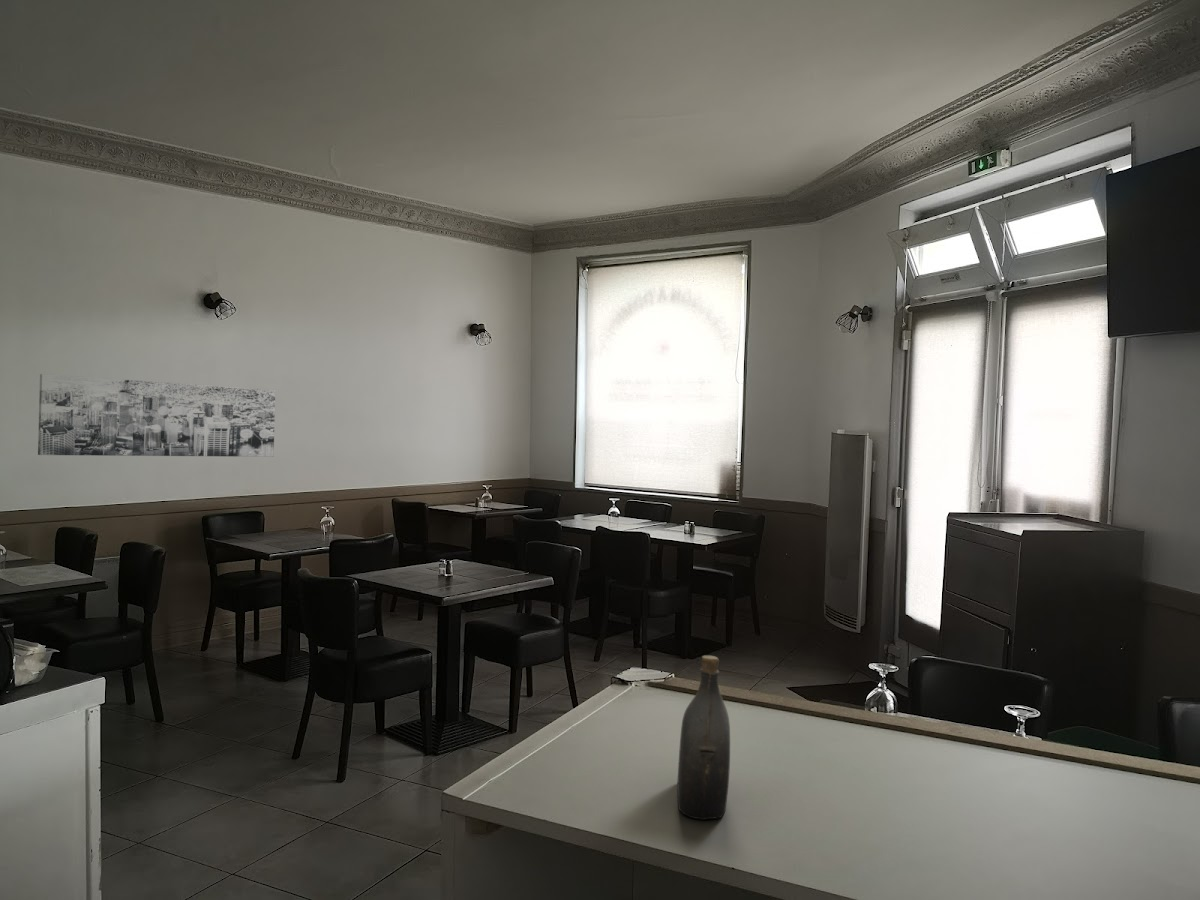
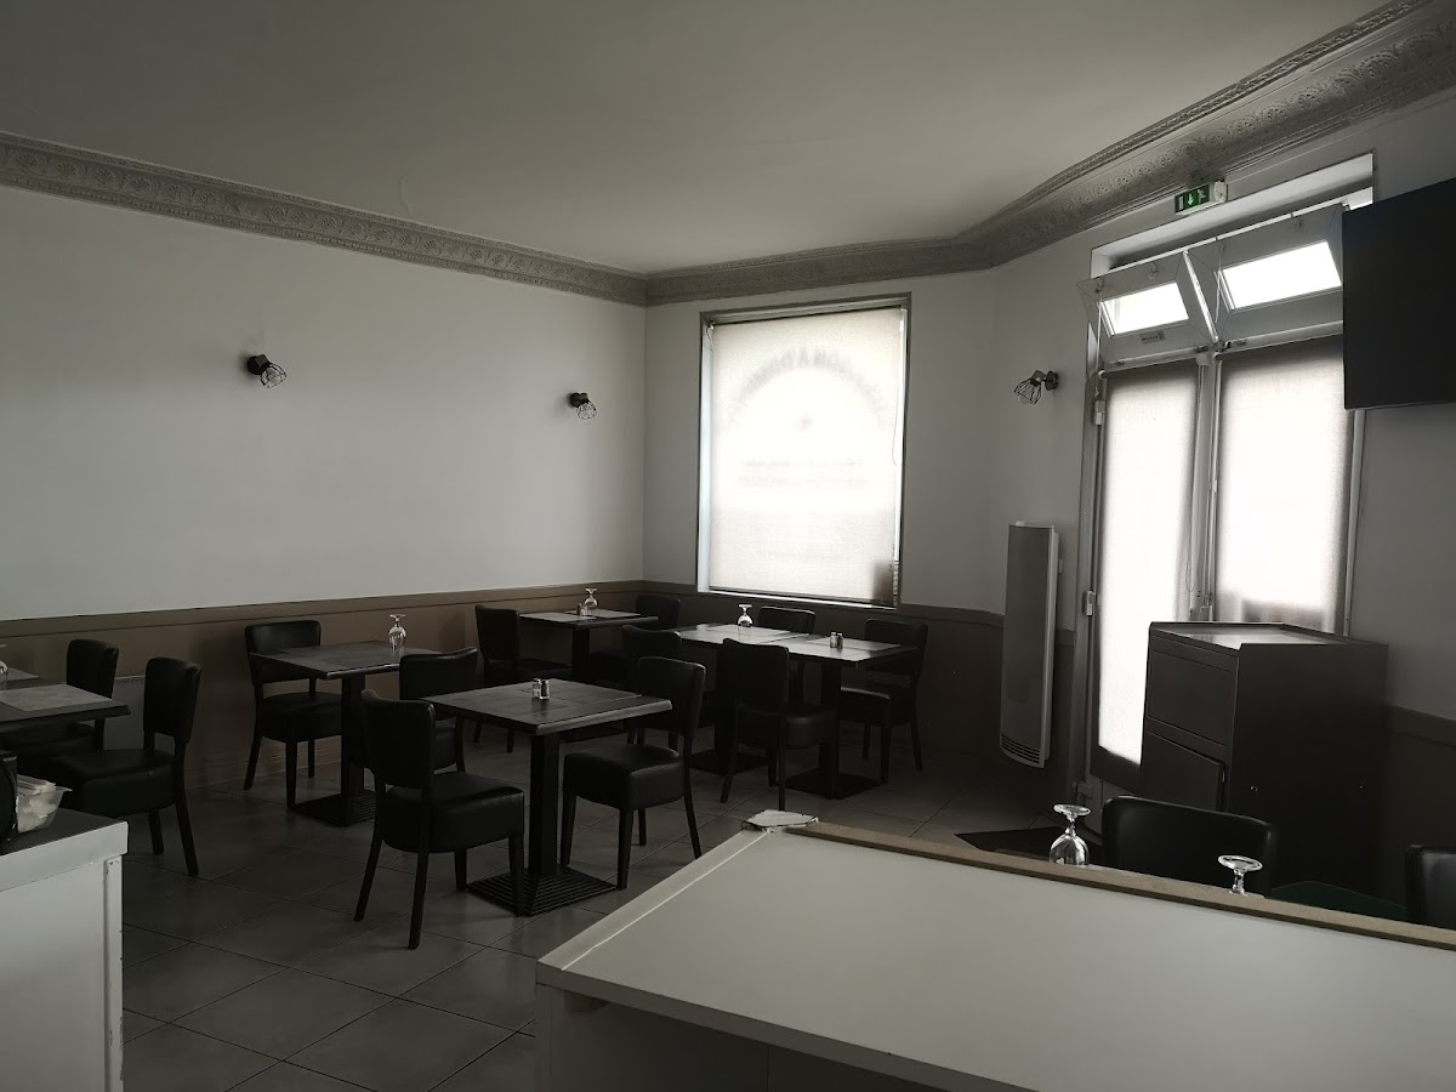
- wall art [37,373,276,458]
- water jug [676,655,731,821]
